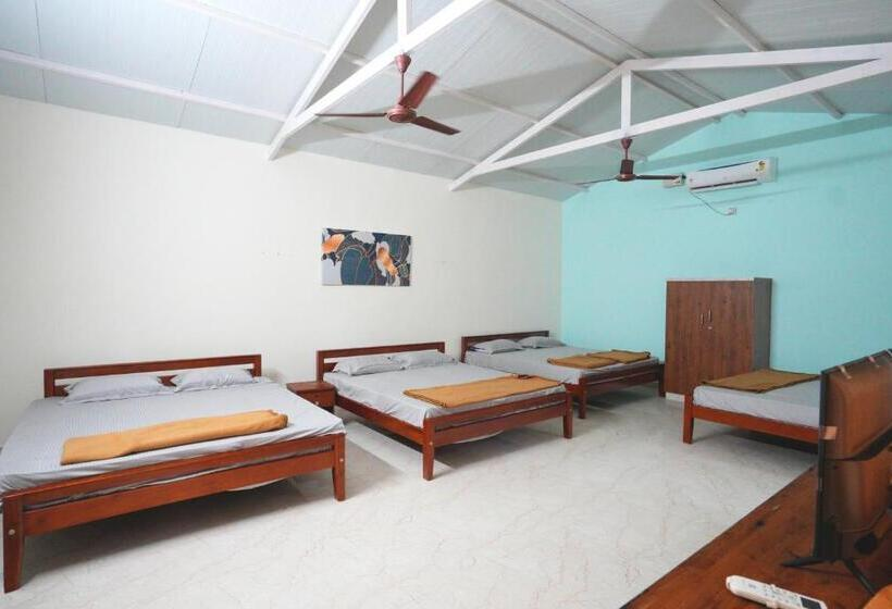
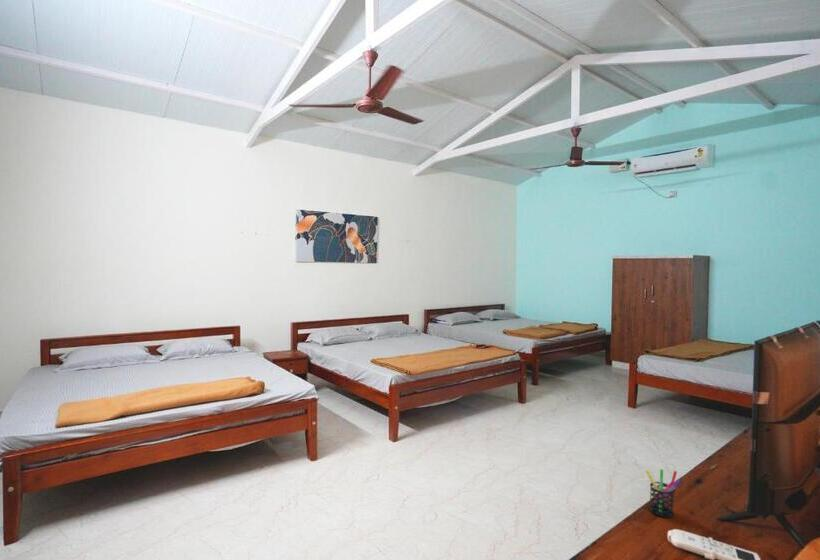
+ pen holder [644,468,682,519]
